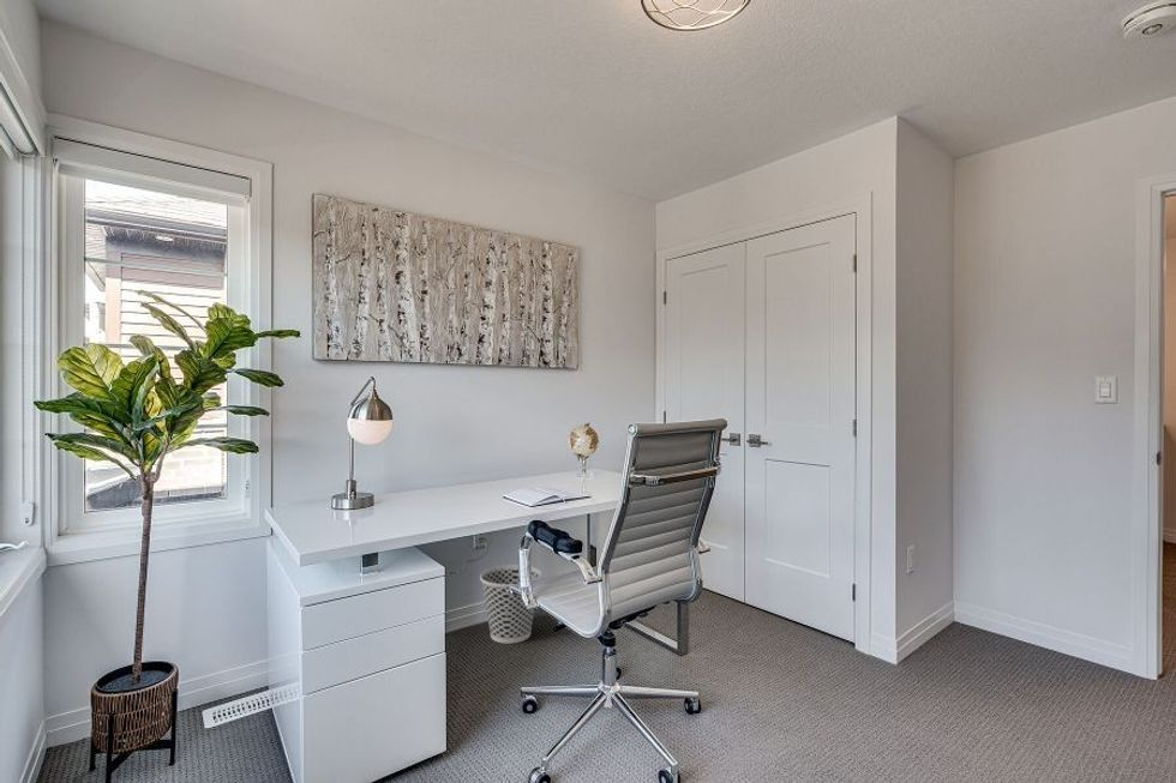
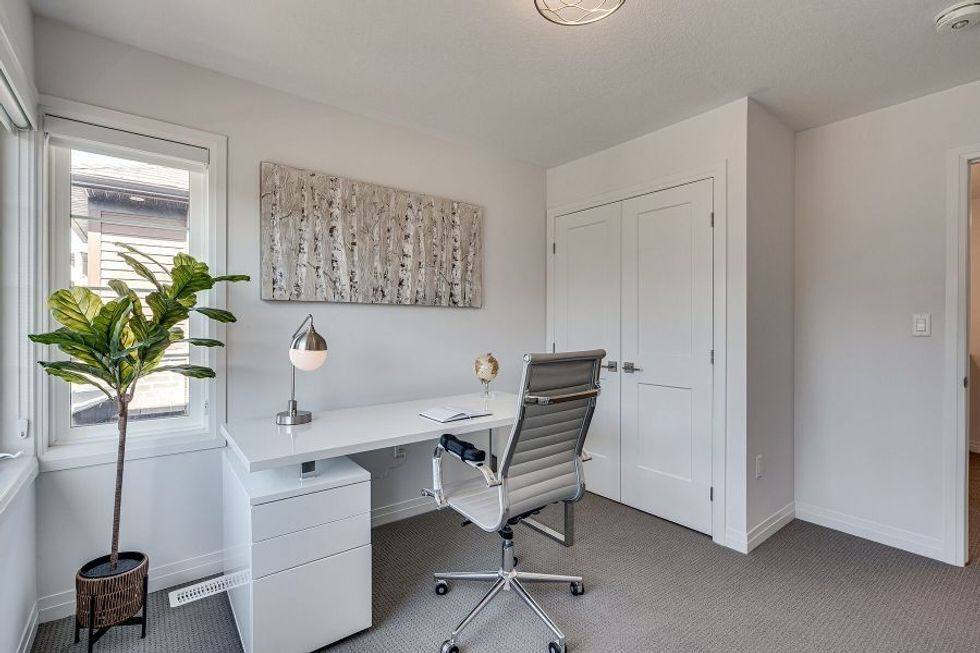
- wastebasket [479,564,542,645]
